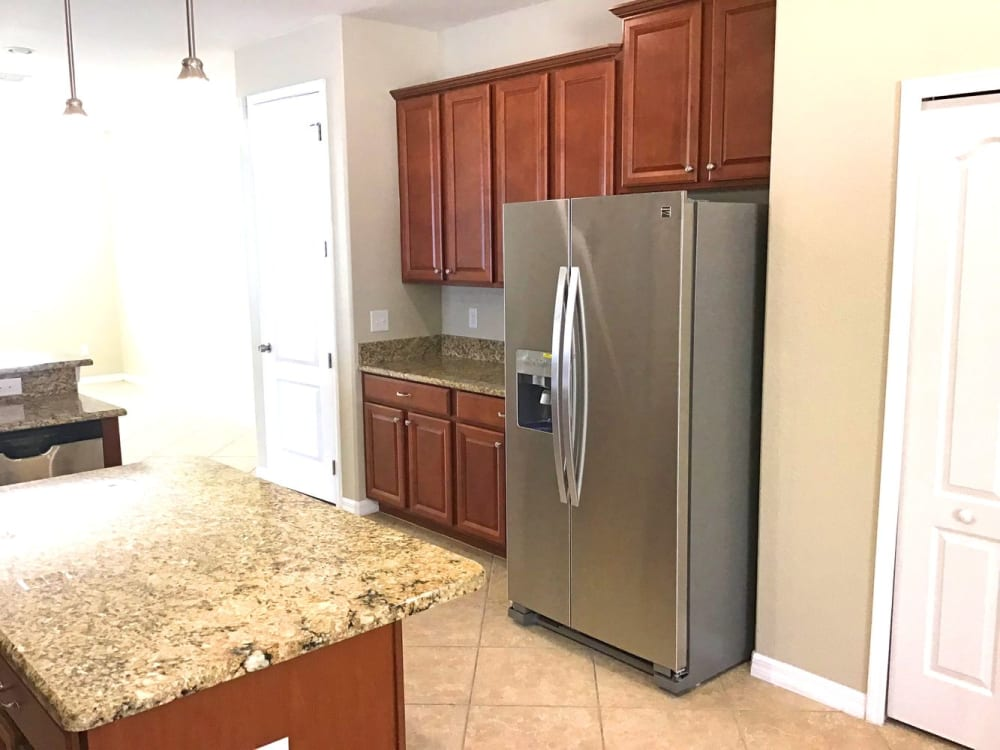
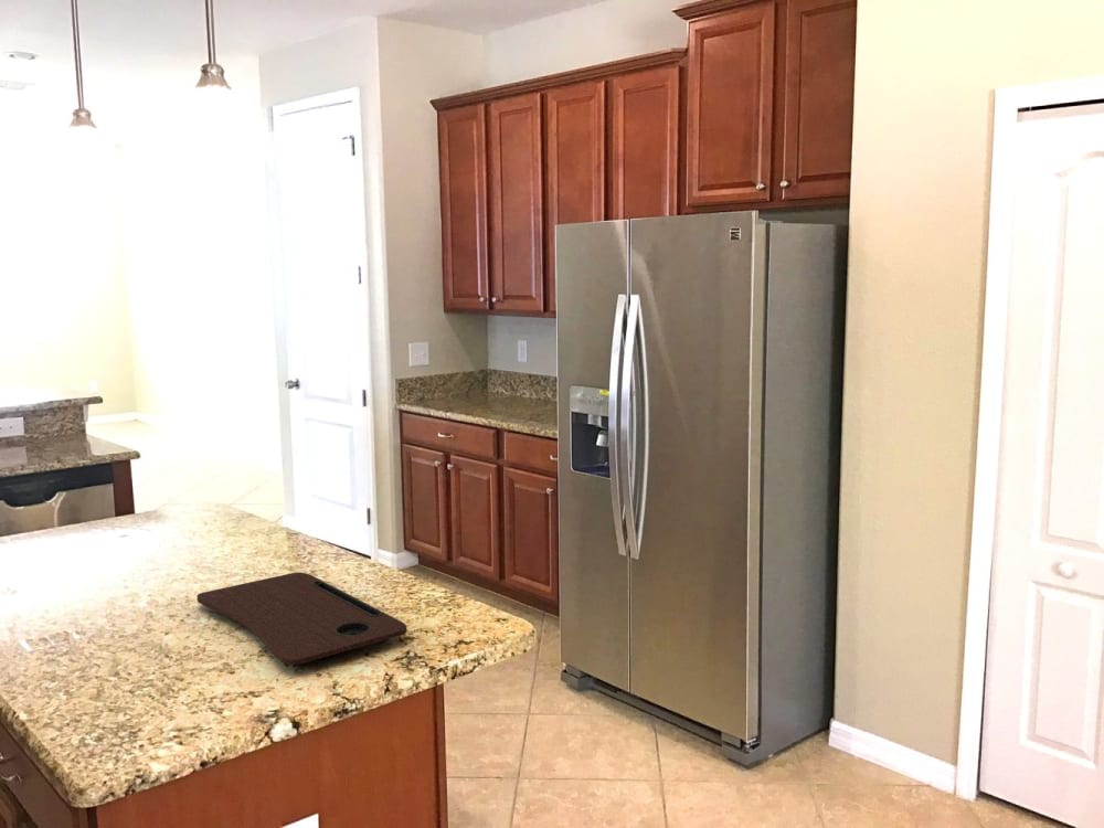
+ cutting board [195,571,408,667]
